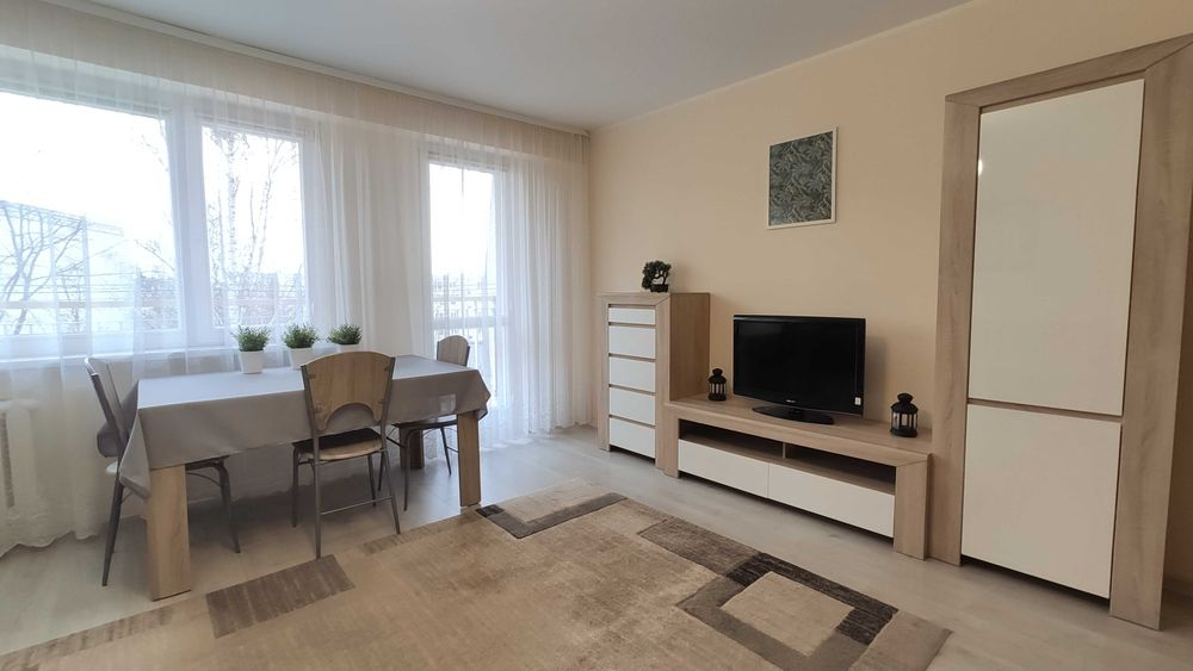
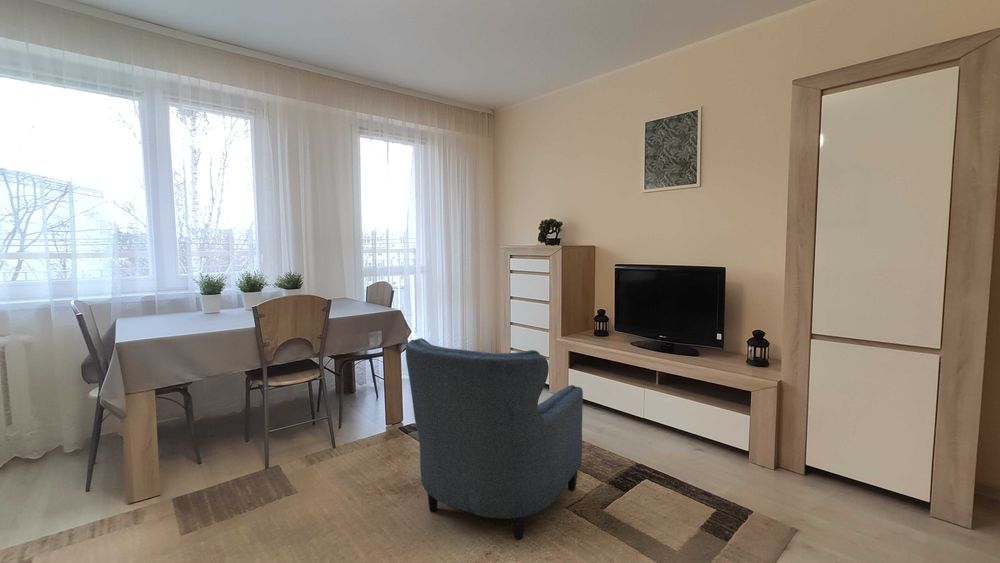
+ armchair [405,337,584,541]
